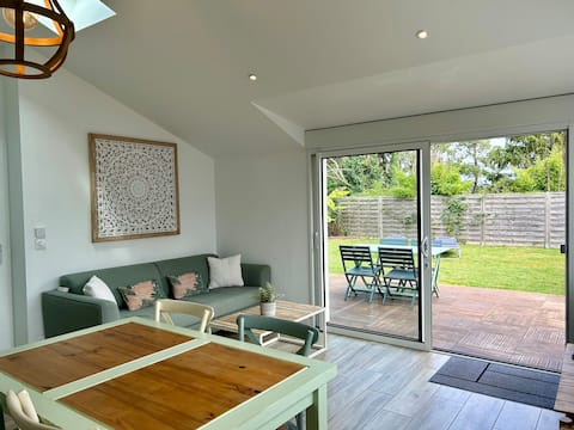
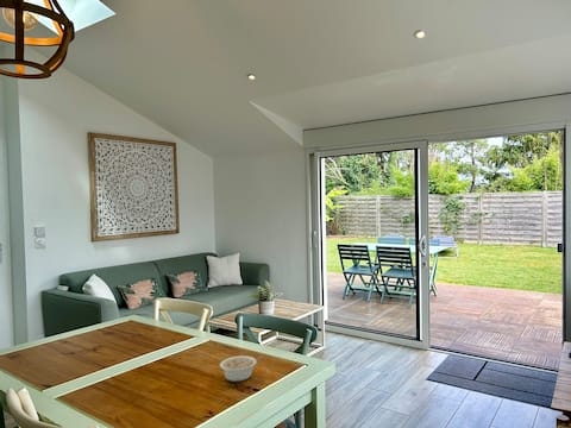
+ legume [219,354,265,383]
